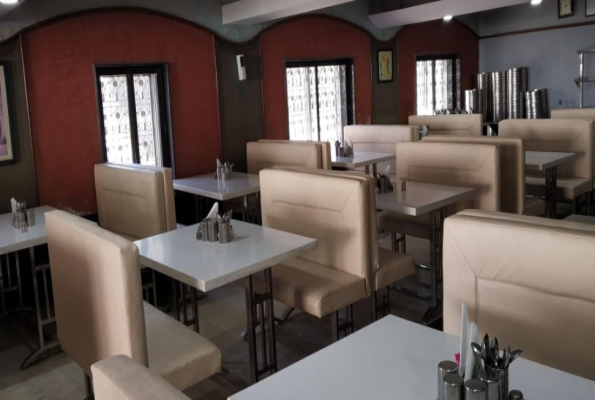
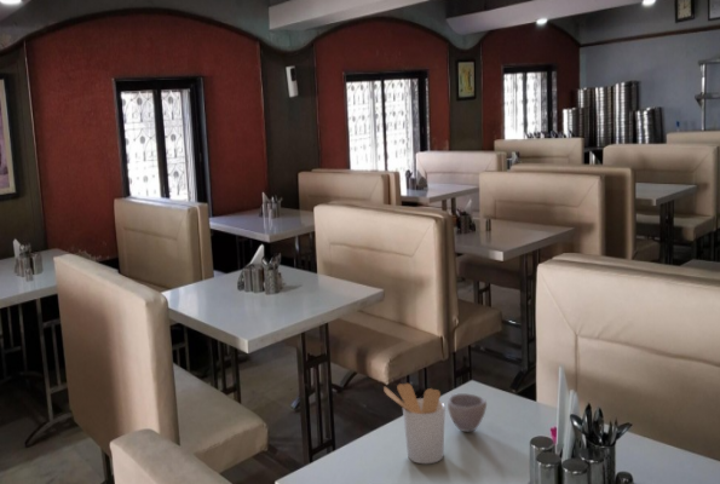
+ utensil holder [382,382,447,465]
+ cup [447,392,488,433]
